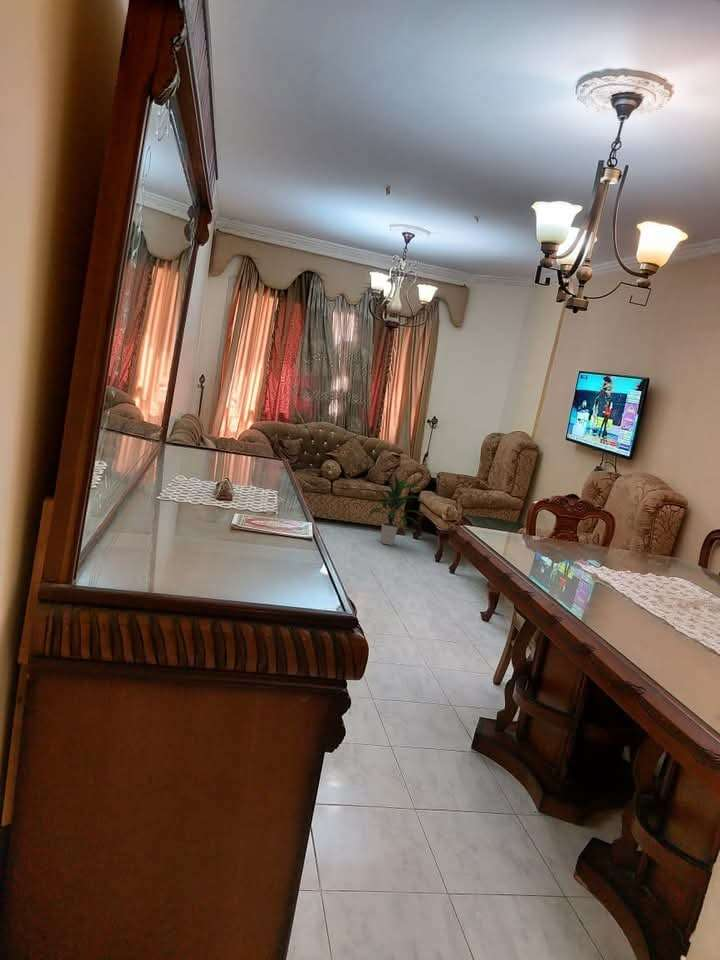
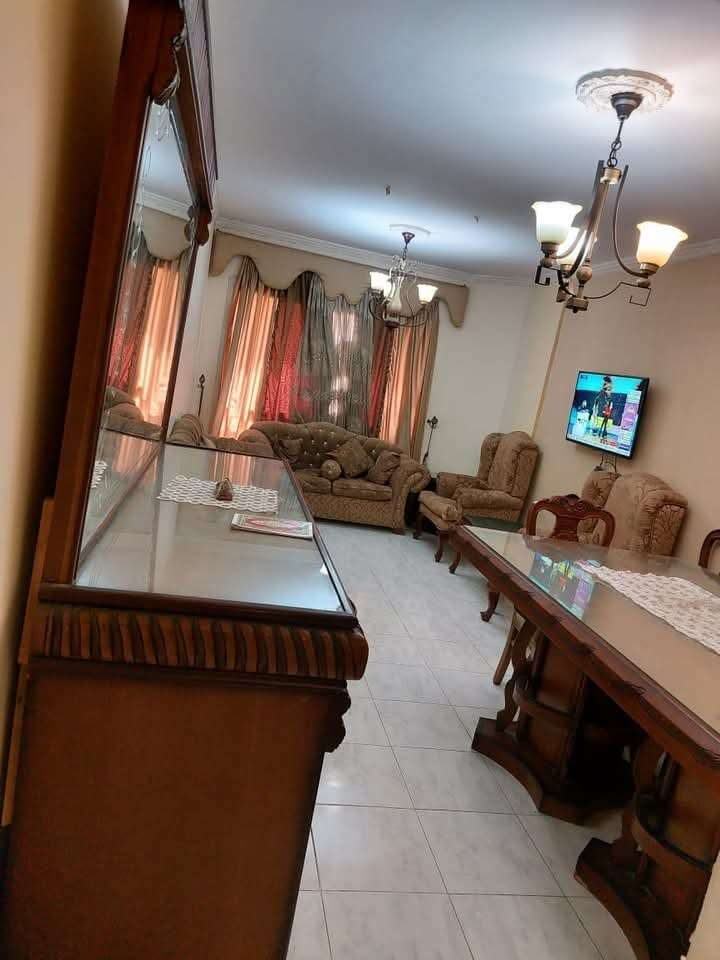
- indoor plant [367,474,423,546]
